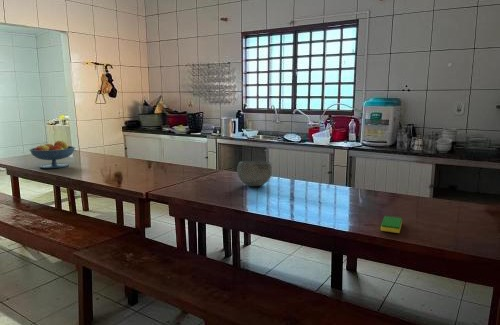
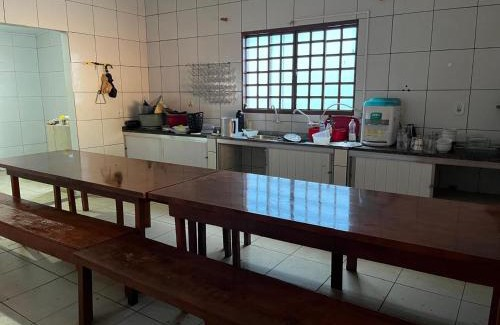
- bowl [236,160,273,187]
- dish sponge [380,215,403,234]
- fruit bowl [29,139,76,169]
